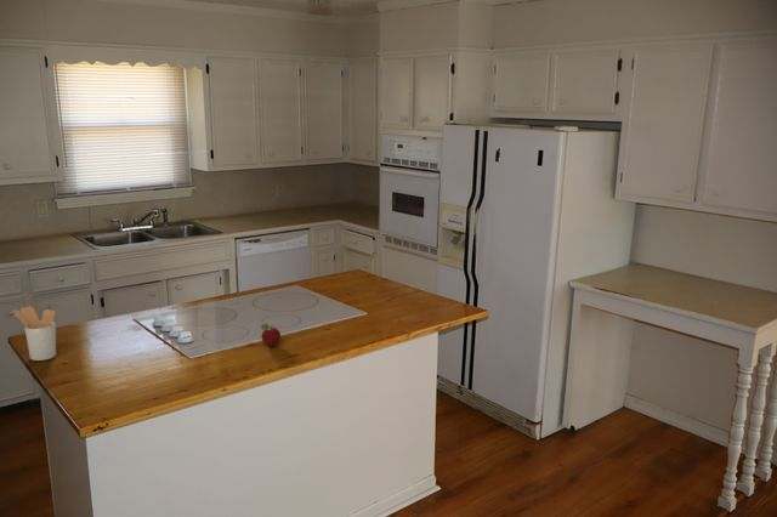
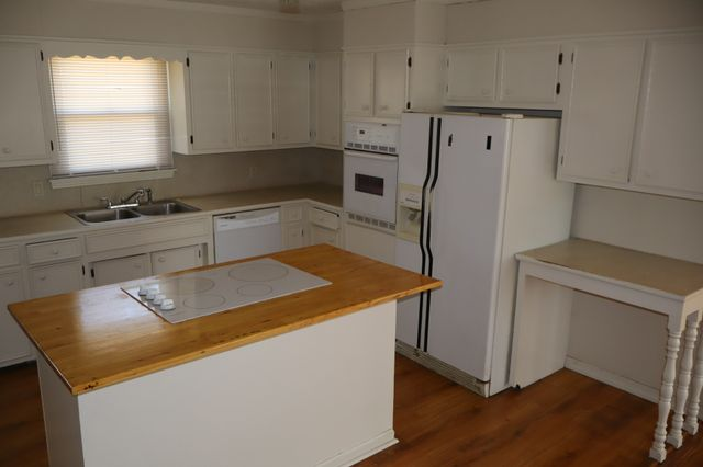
- fruit [254,320,282,347]
- utensil holder [12,306,57,362]
